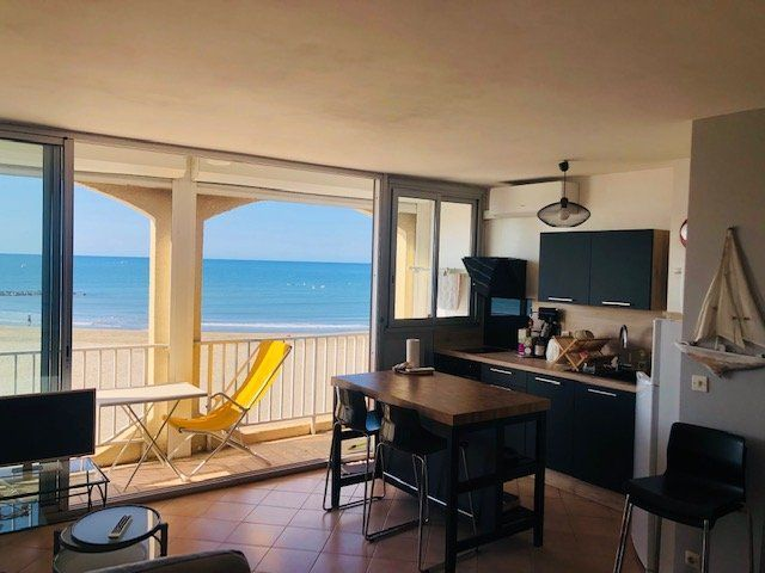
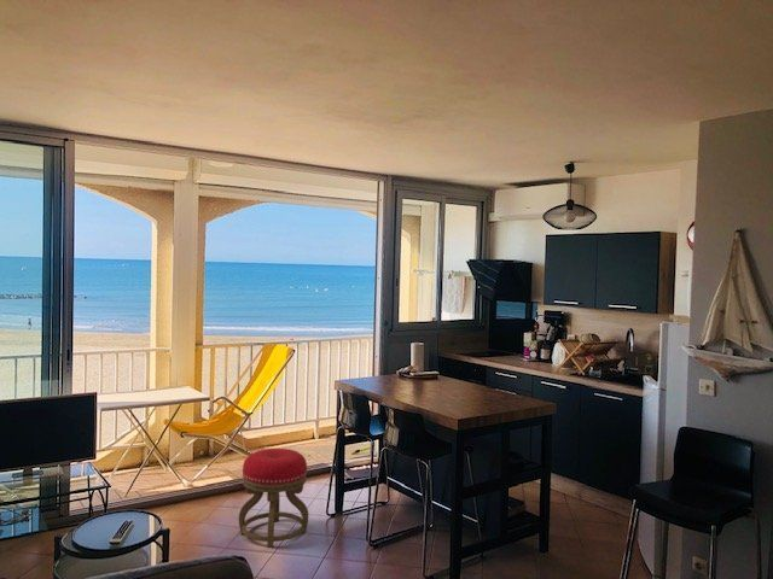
+ stool [238,448,309,549]
